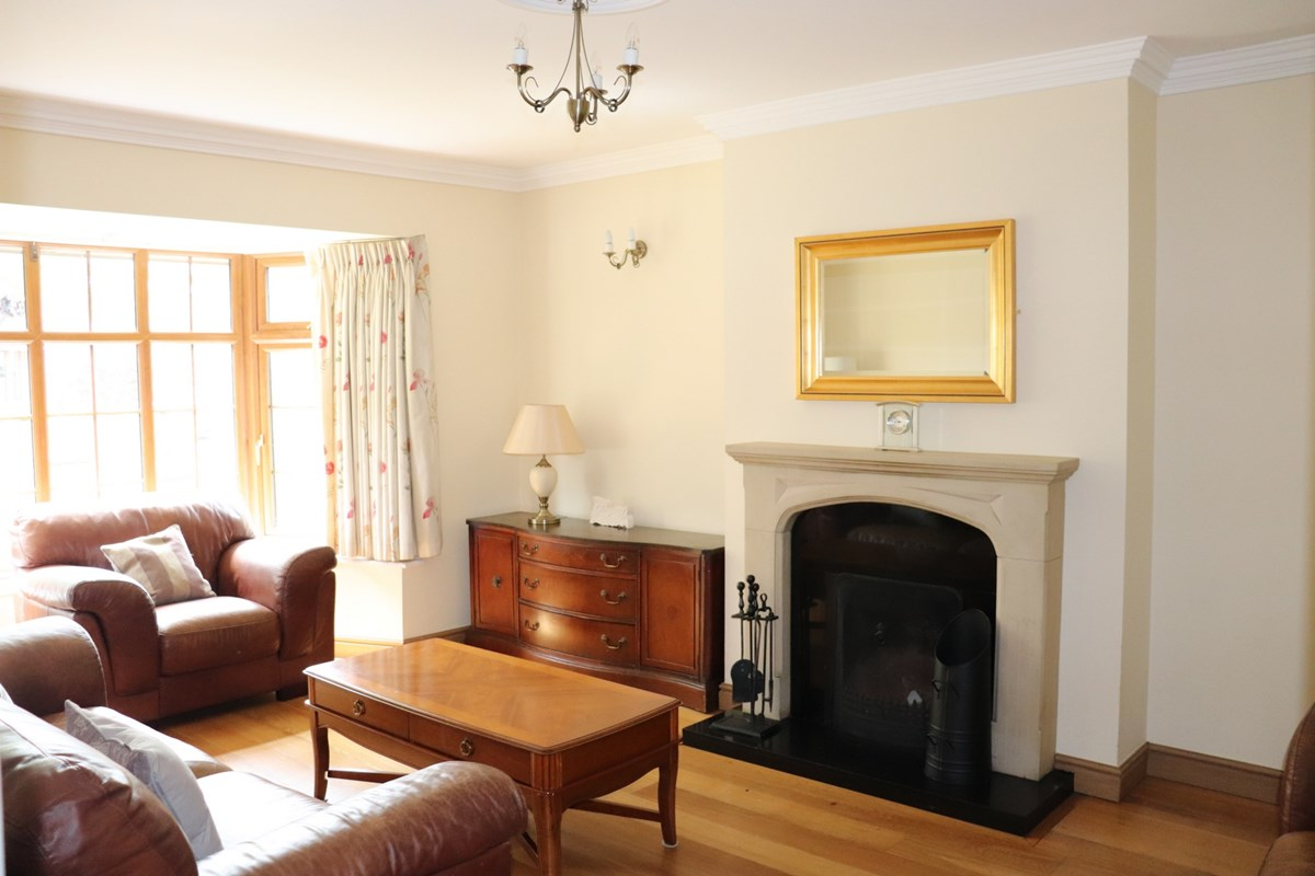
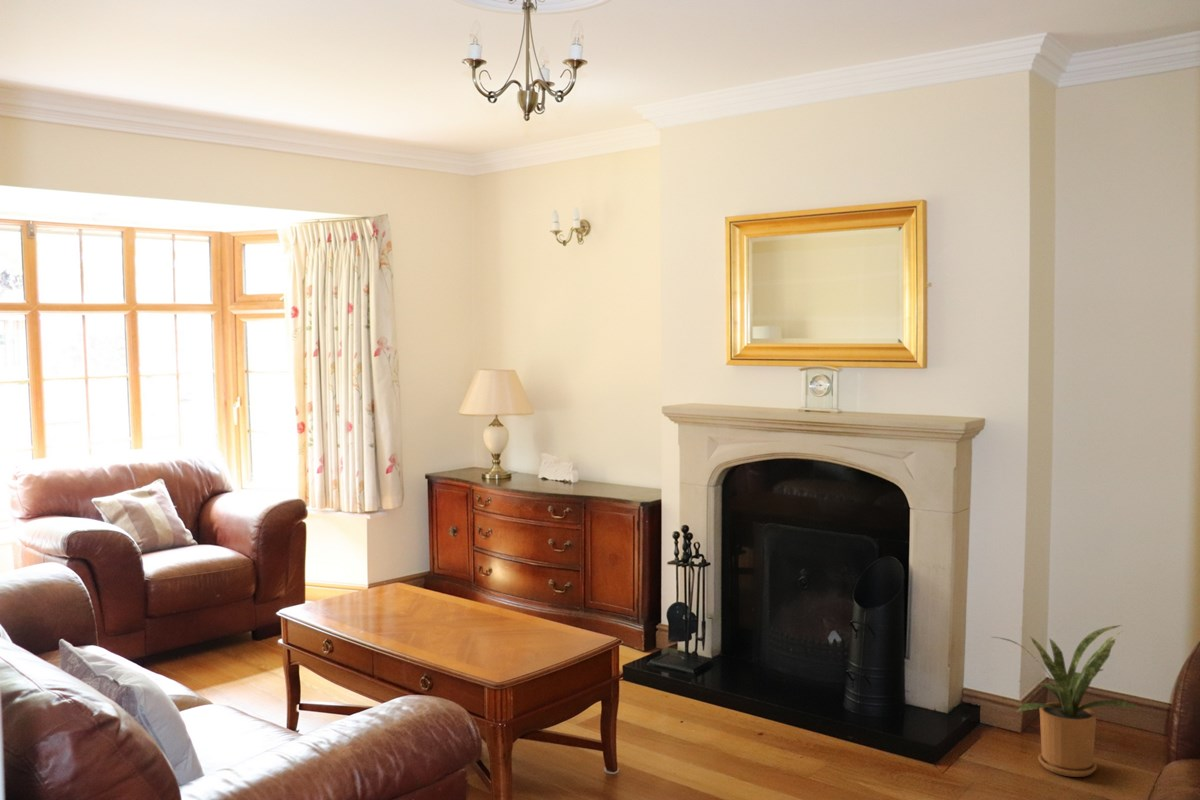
+ house plant [992,624,1141,778]
